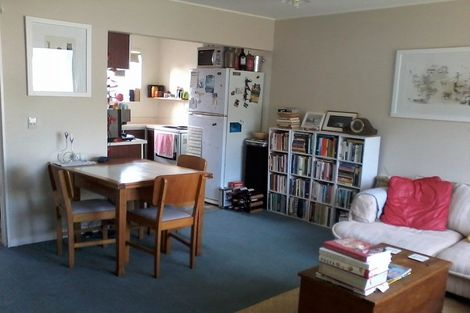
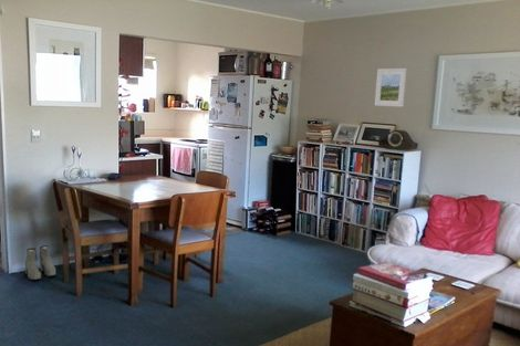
+ boots [24,244,56,281]
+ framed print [374,67,408,108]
